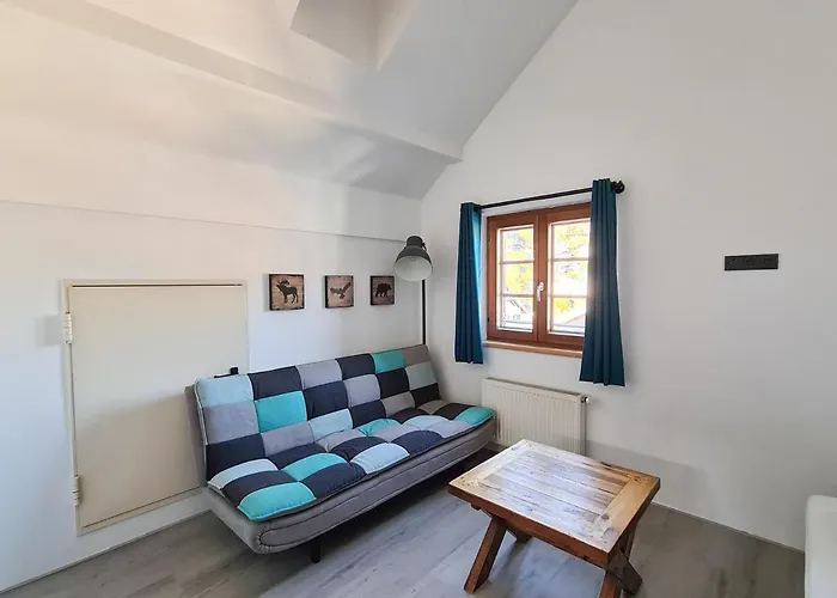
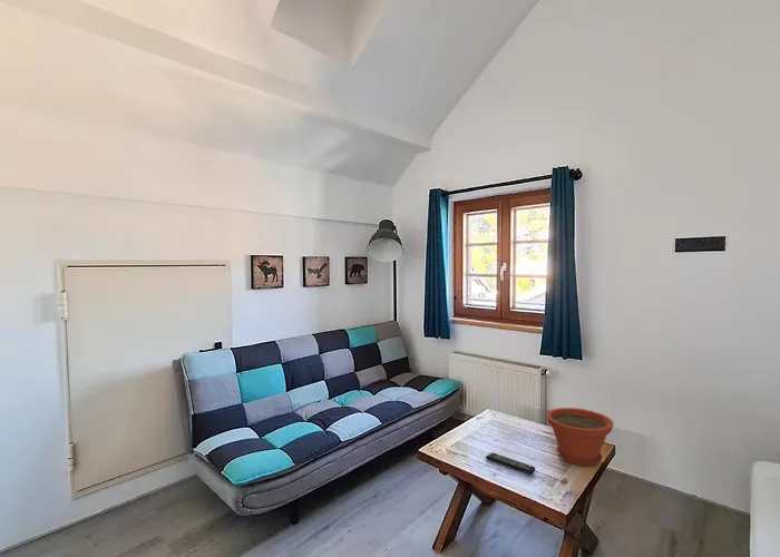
+ plant pot [545,407,614,467]
+ remote control [485,451,536,476]
